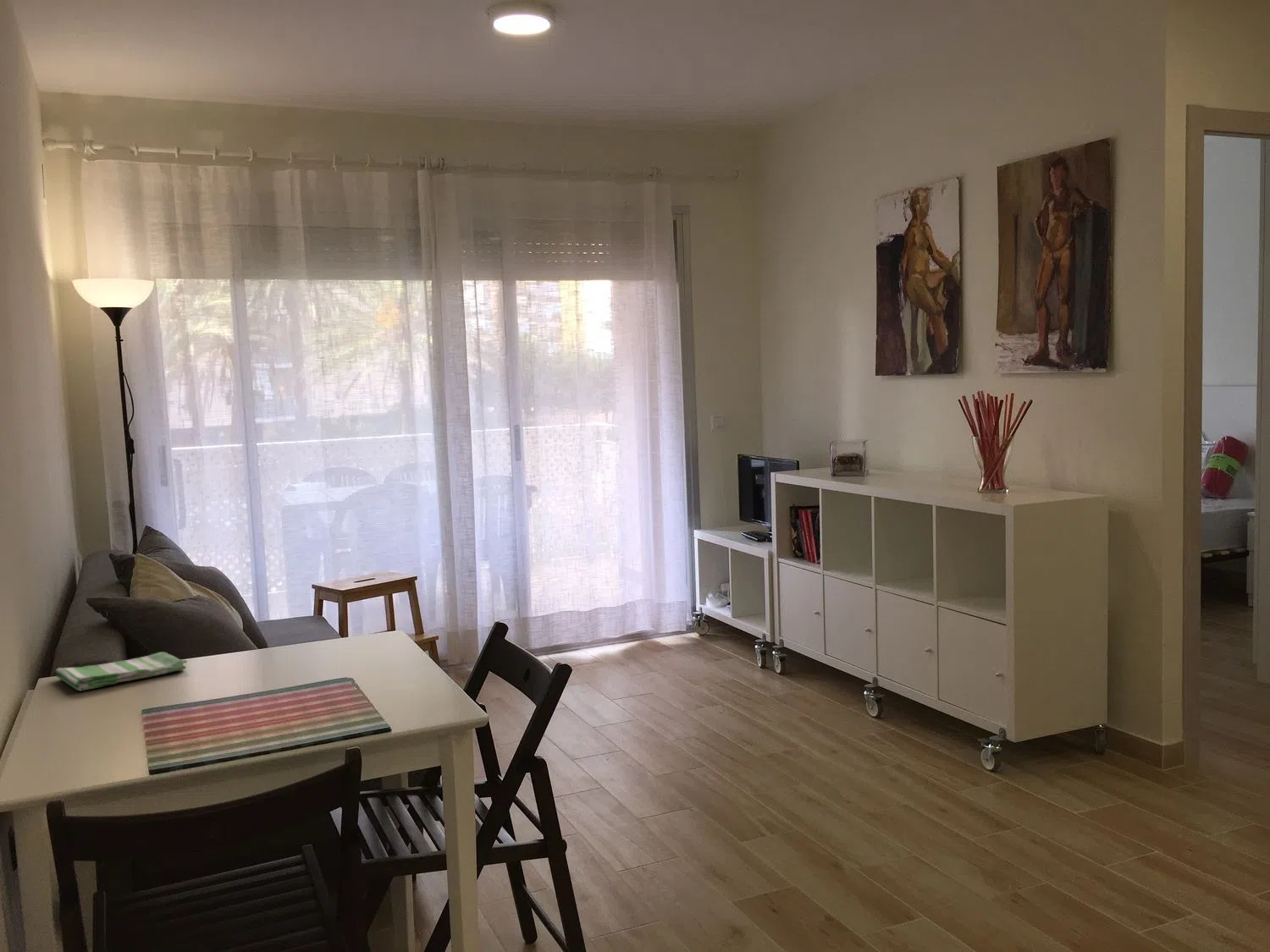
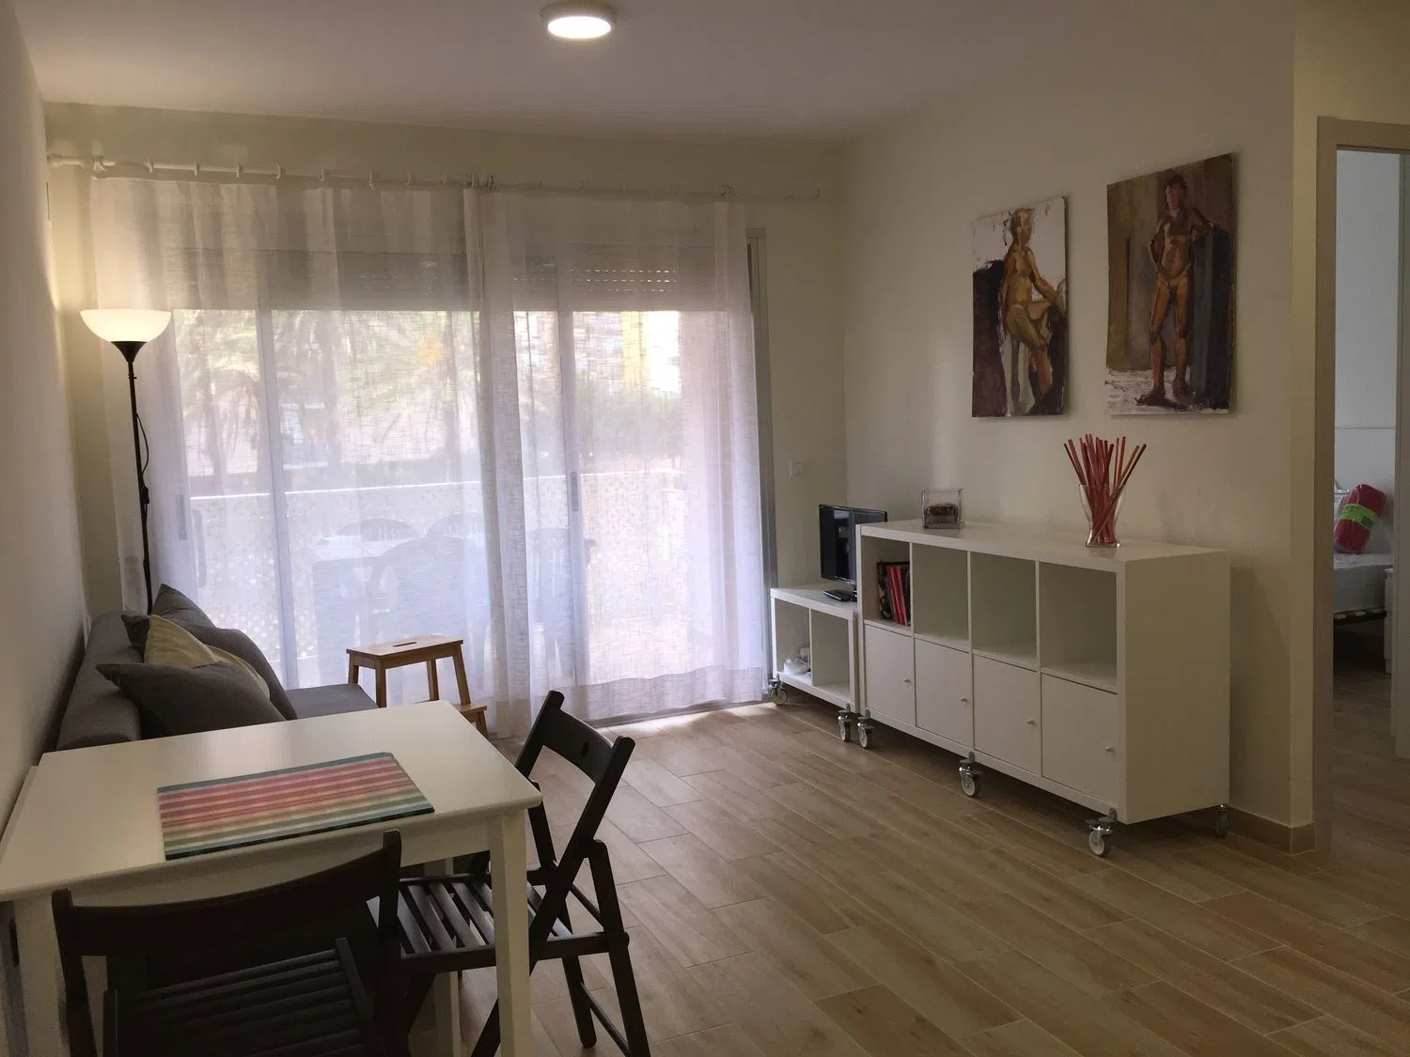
- dish towel [55,652,188,691]
